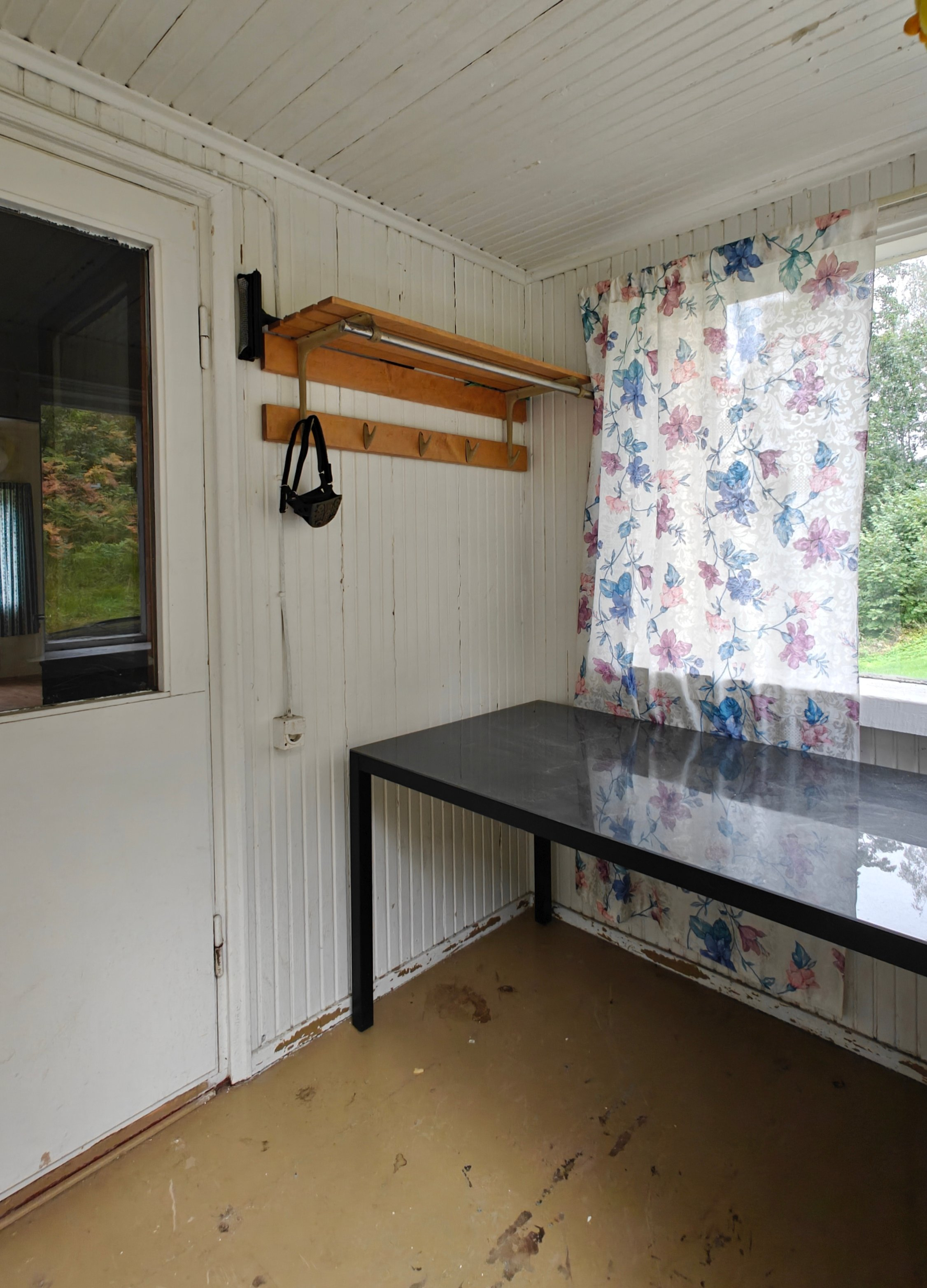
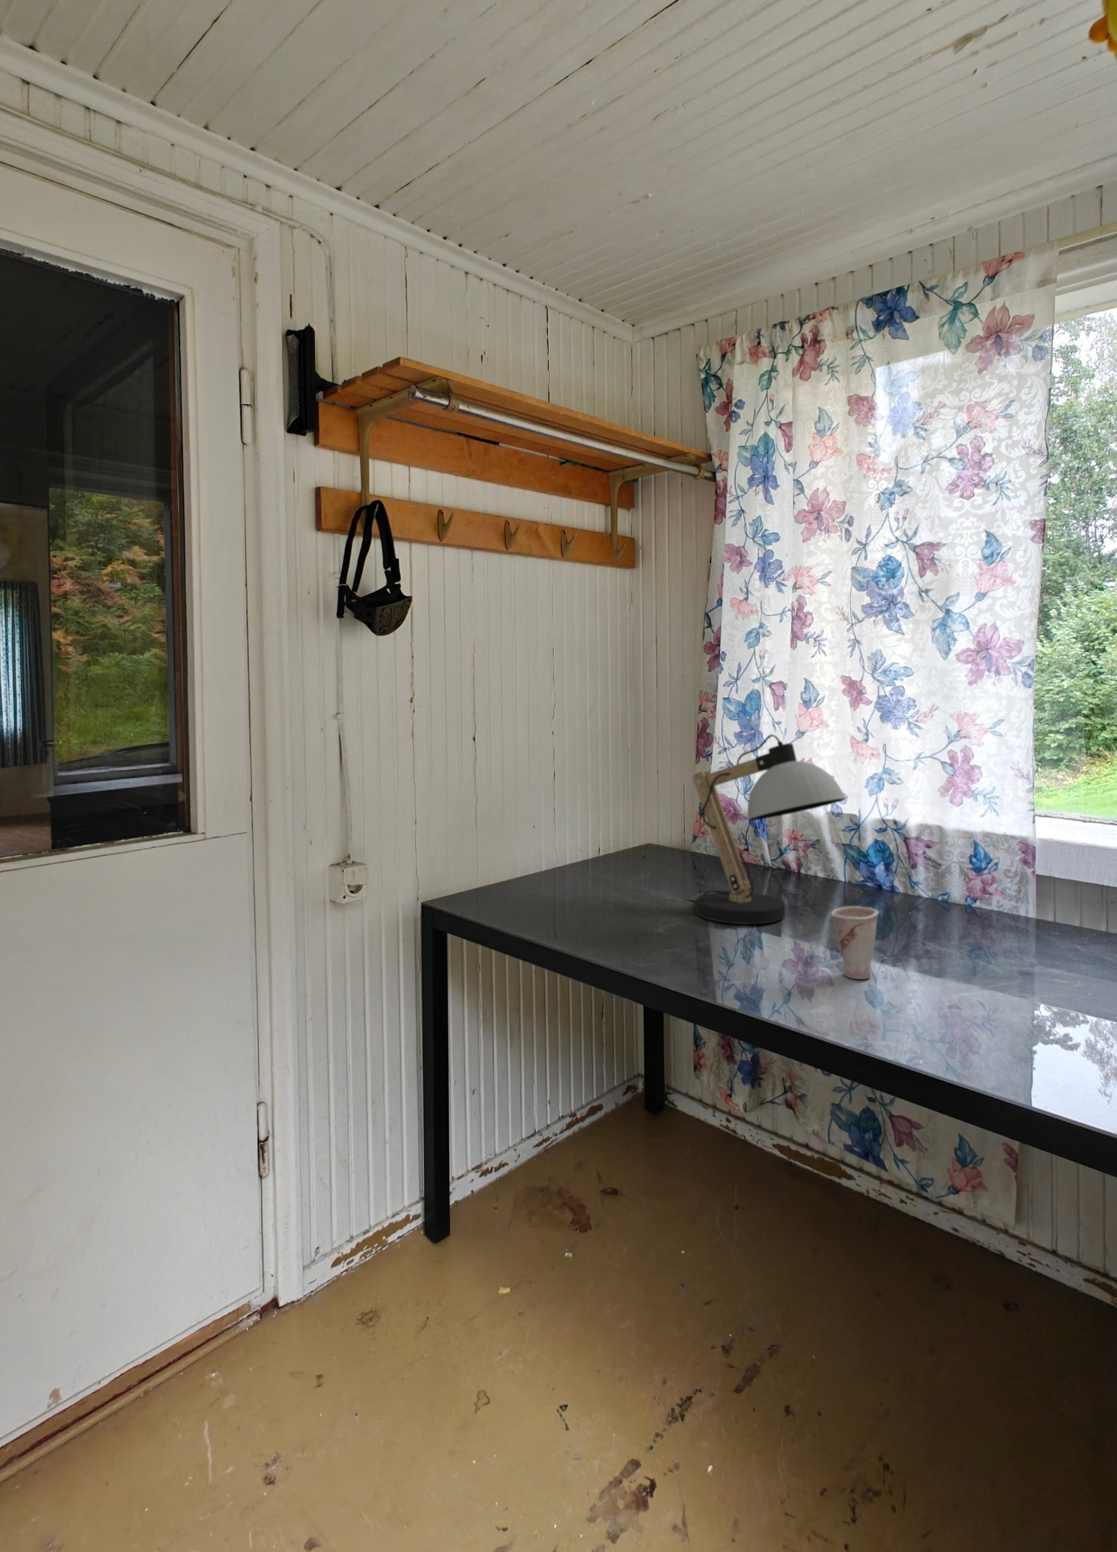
+ cup [830,906,880,980]
+ desk lamp [681,734,847,924]
